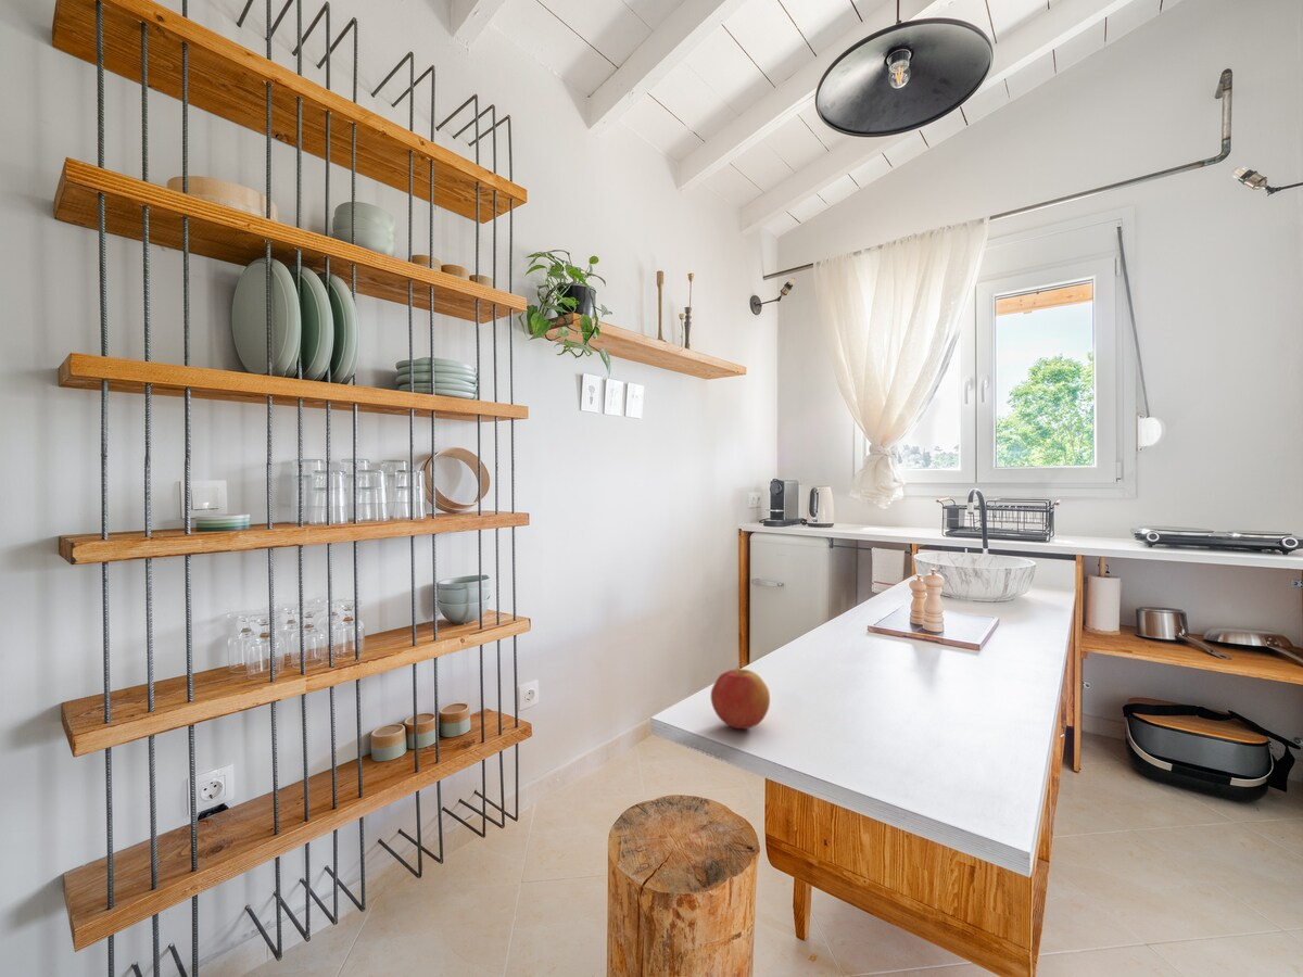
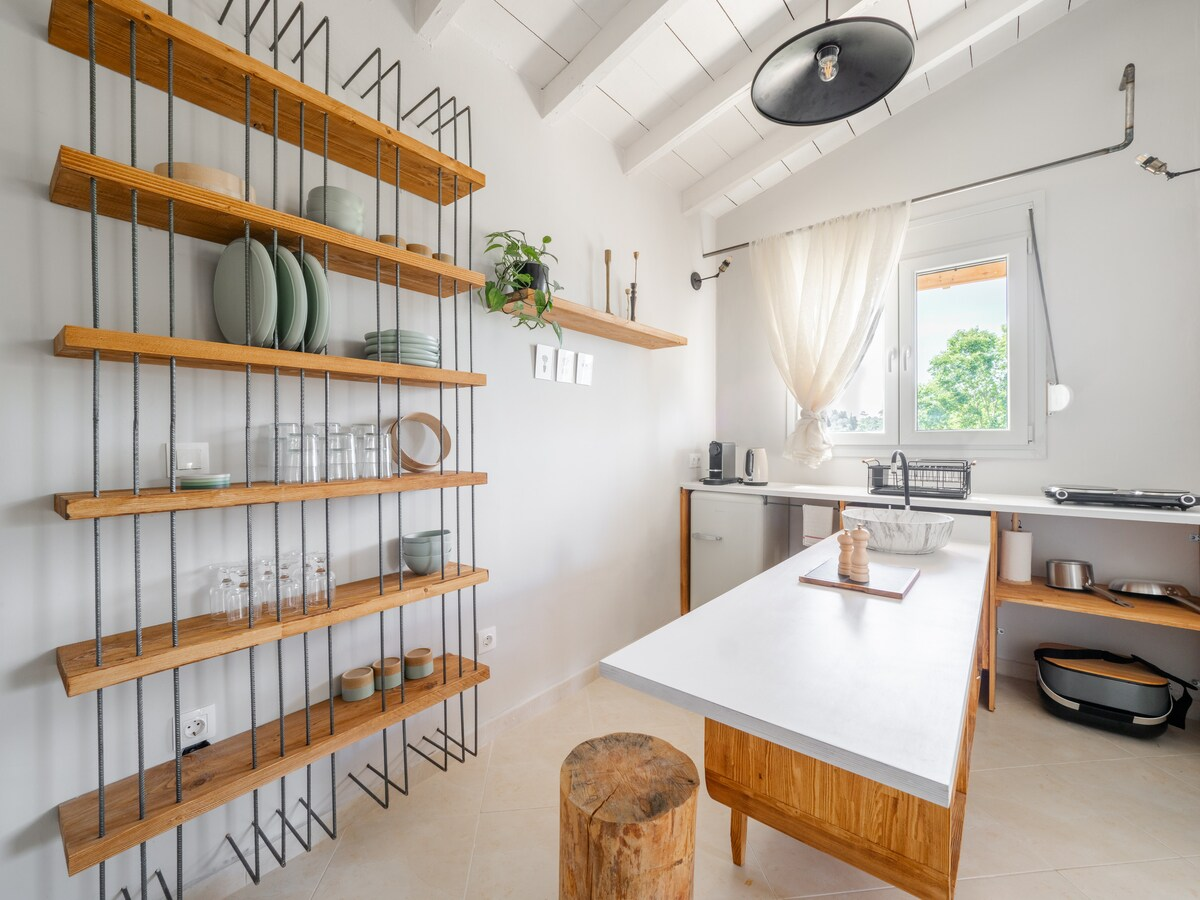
- apple [710,667,771,729]
